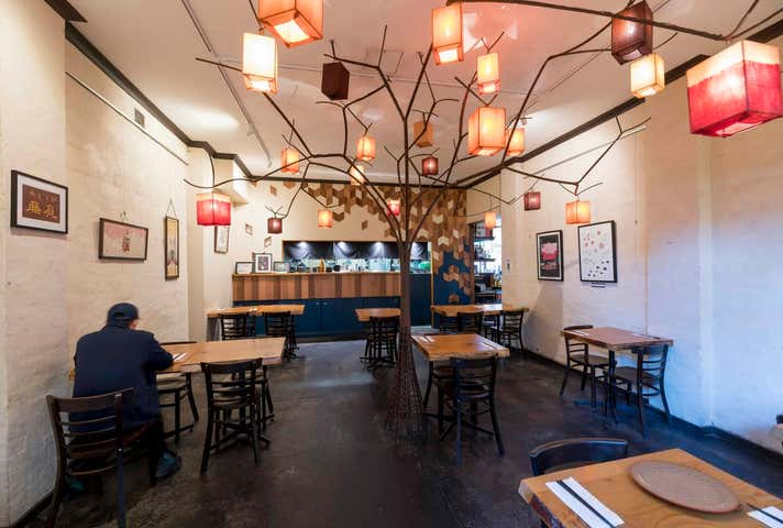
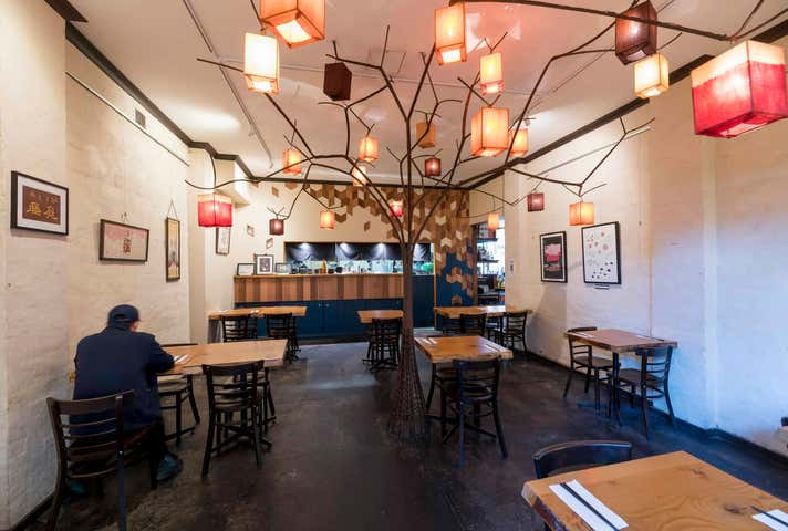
- plate [628,459,740,514]
